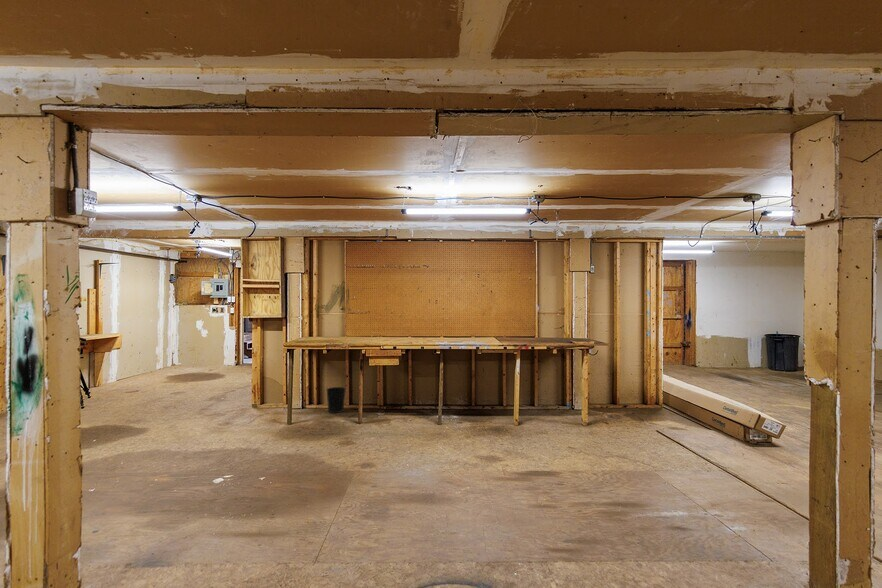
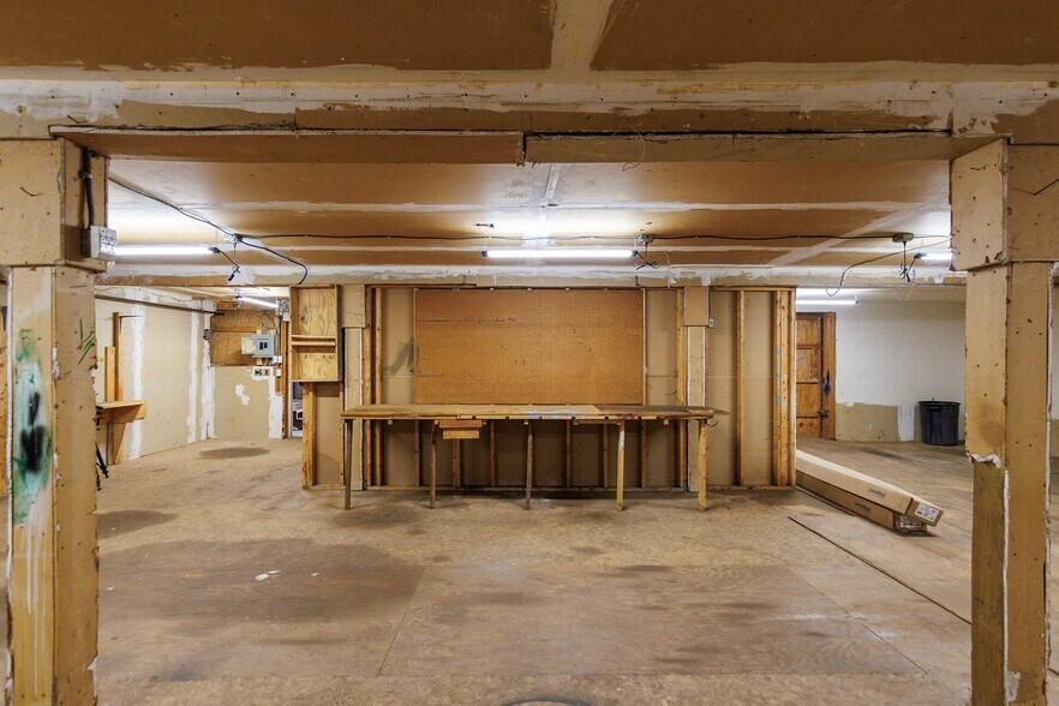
- wastebasket [325,386,347,414]
